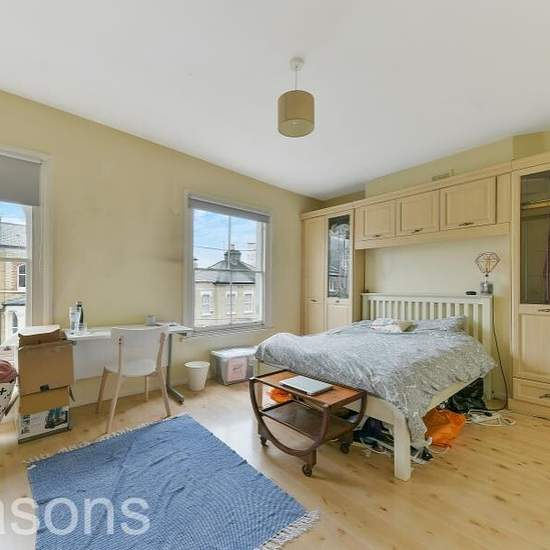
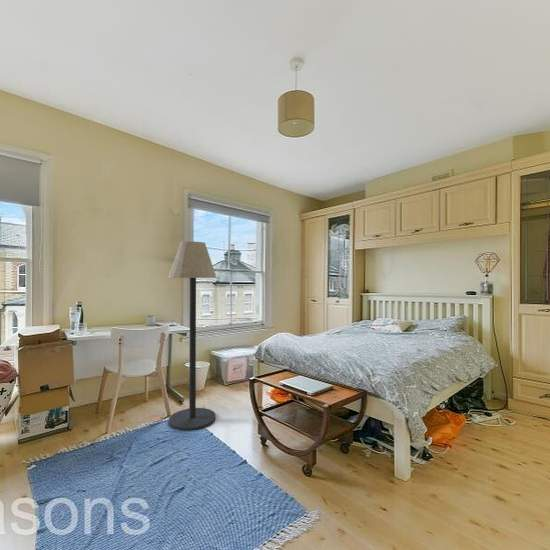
+ floor lamp [167,241,217,431]
